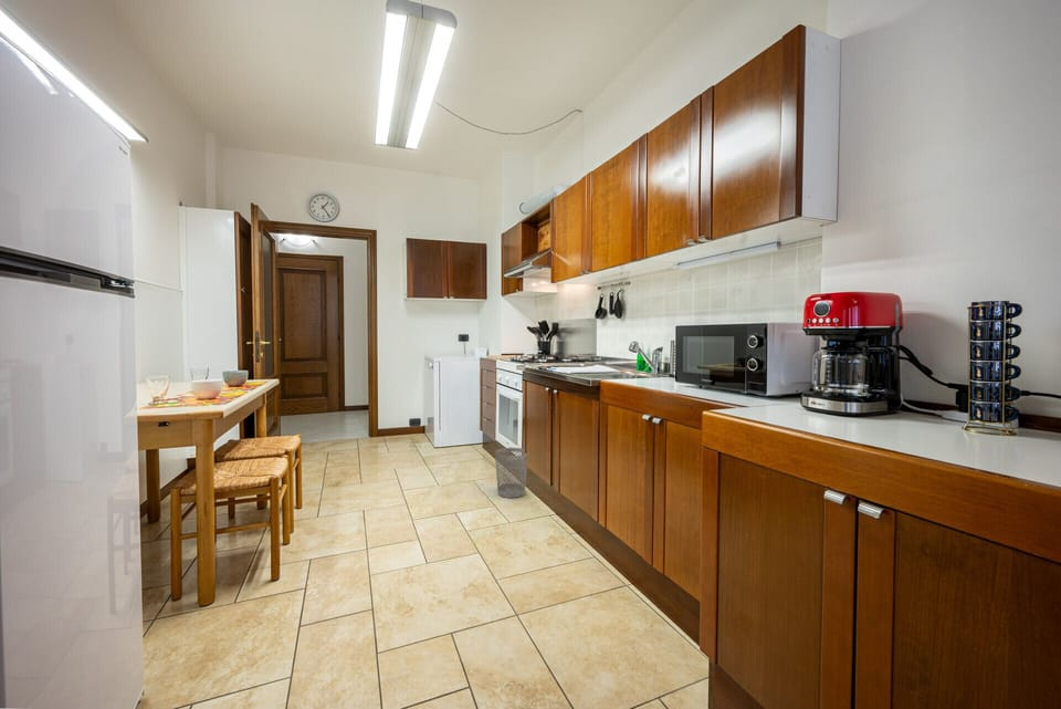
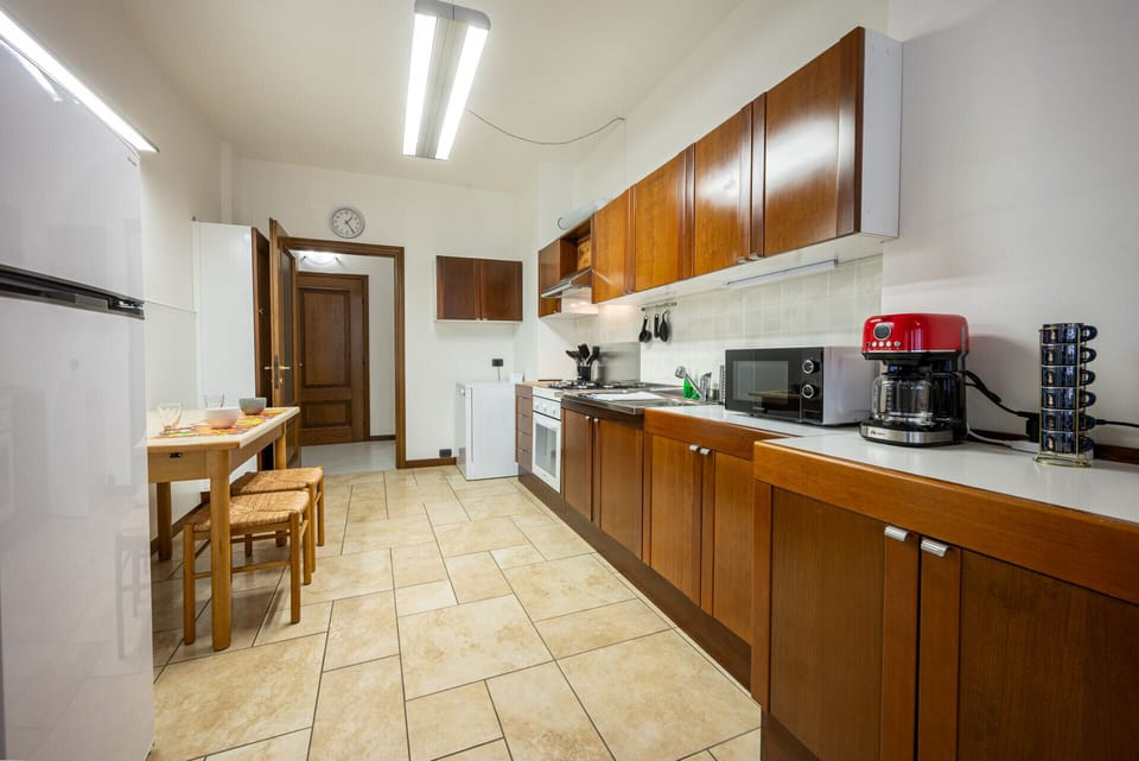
- wastebasket [494,447,529,499]
